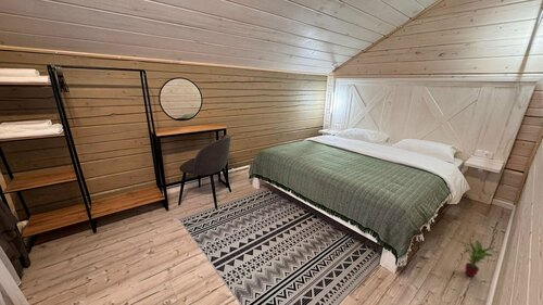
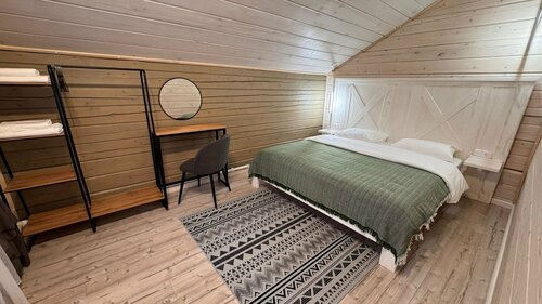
- potted plant [454,239,497,278]
